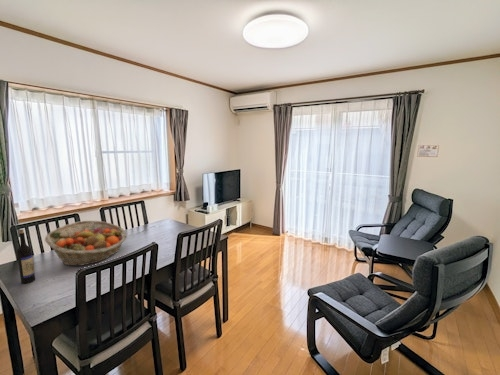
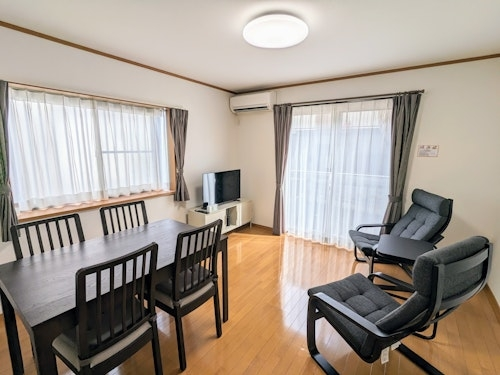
- wine bottle [16,229,36,285]
- fruit basket [44,220,128,267]
